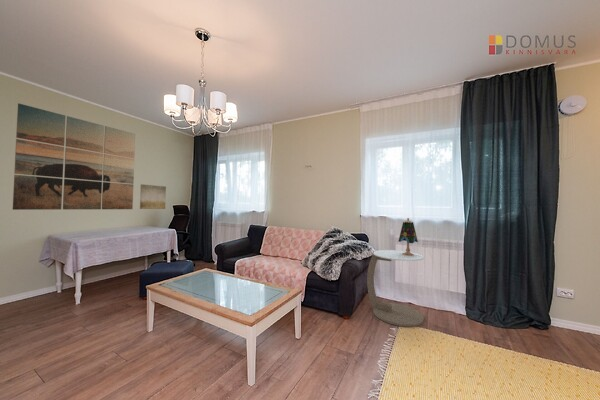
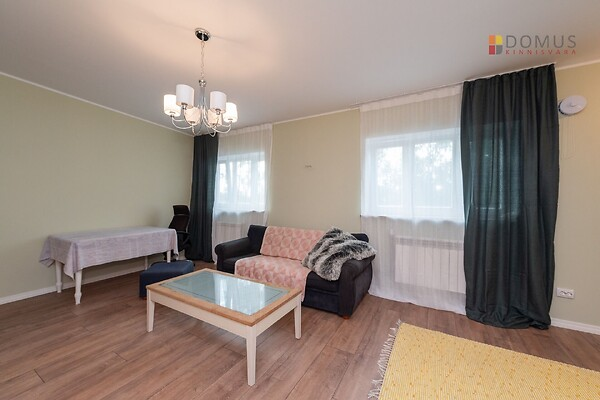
- side table [366,249,425,328]
- table lamp [397,217,419,256]
- wall art [139,183,167,210]
- wall art [12,102,136,211]
